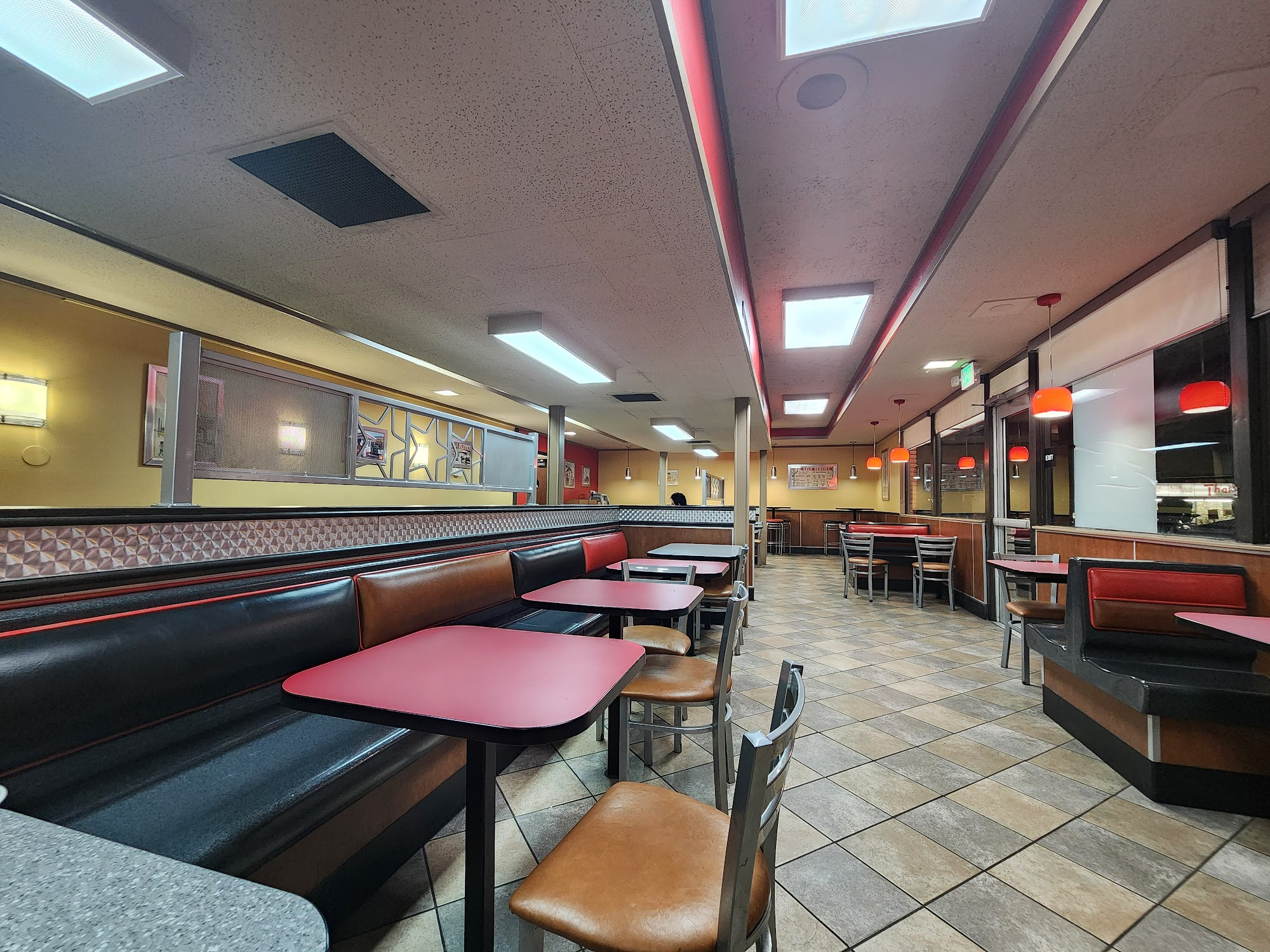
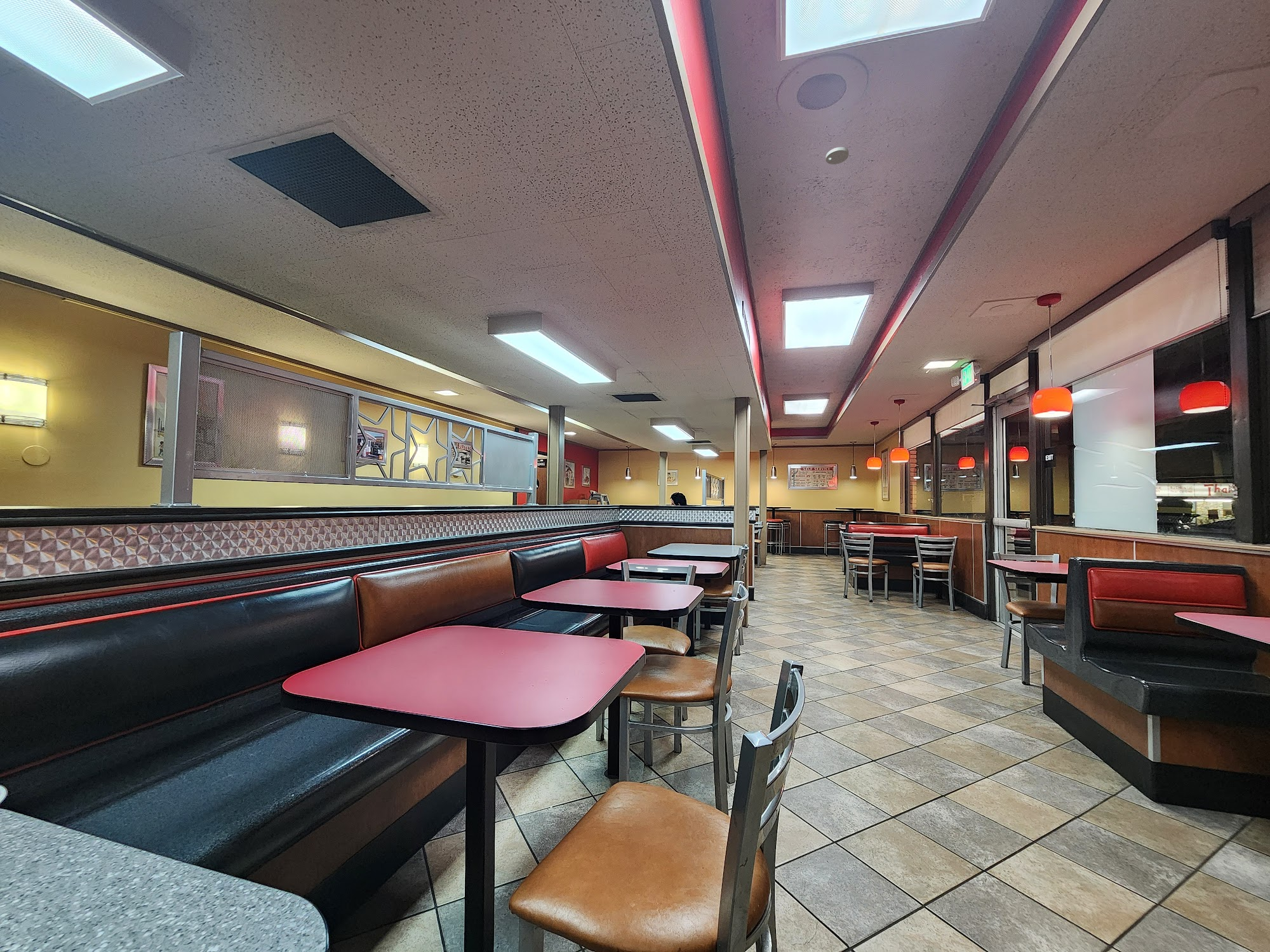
+ smoke detector [825,147,849,165]
